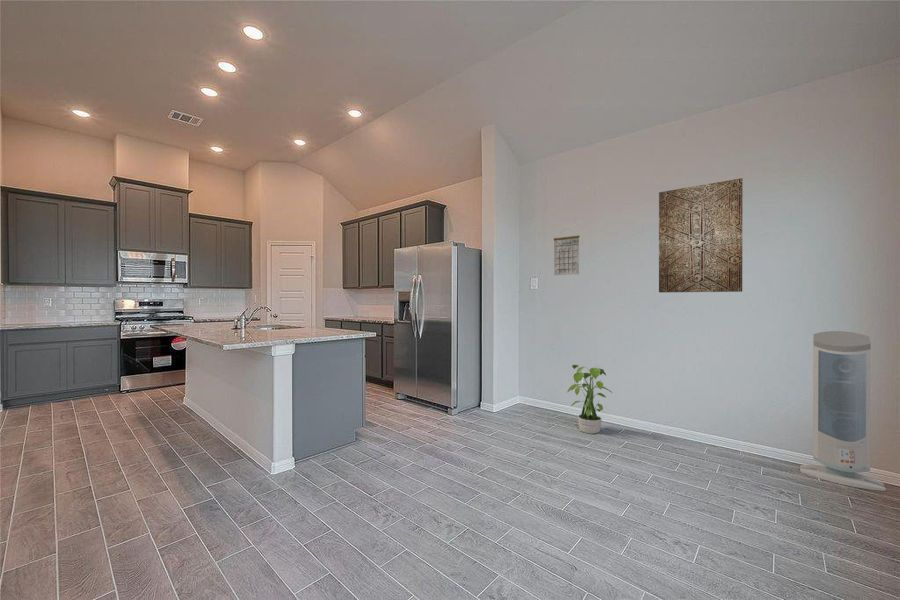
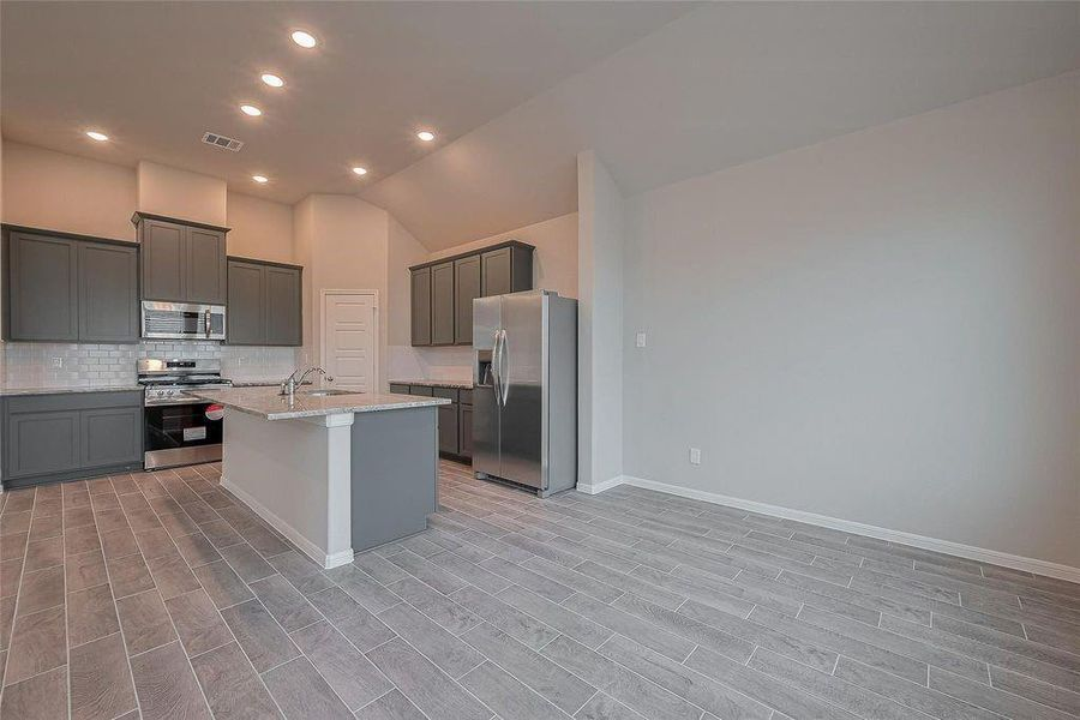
- calendar [553,227,581,276]
- potted plant [566,364,613,435]
- air purifier [799,330,887,492]
- wall art [658,177,744,293]
